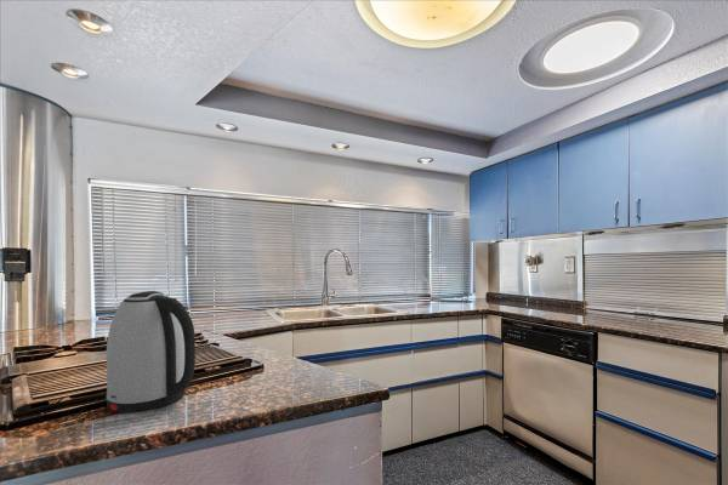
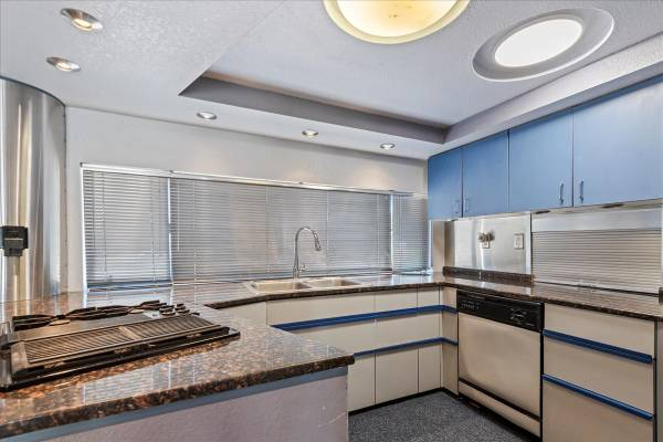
- kettle [106,290,197,413]
